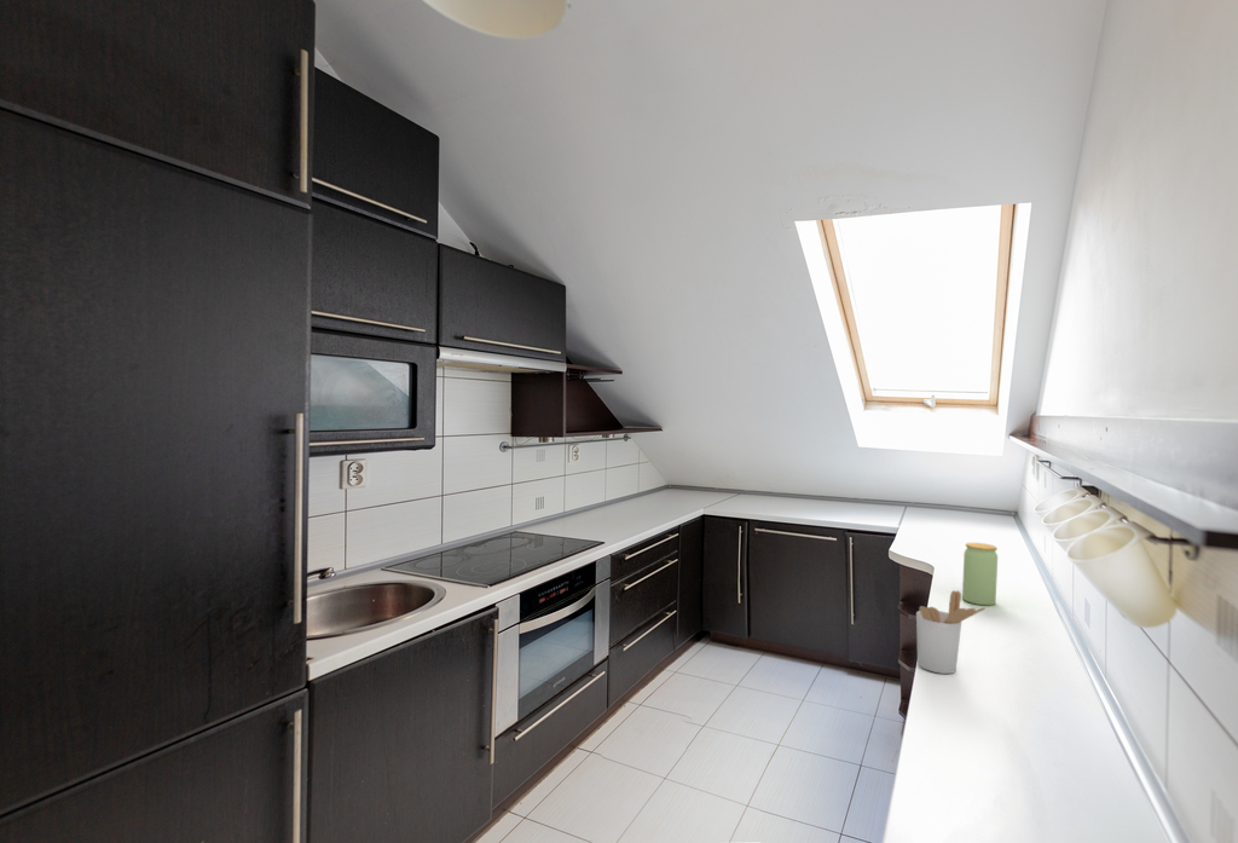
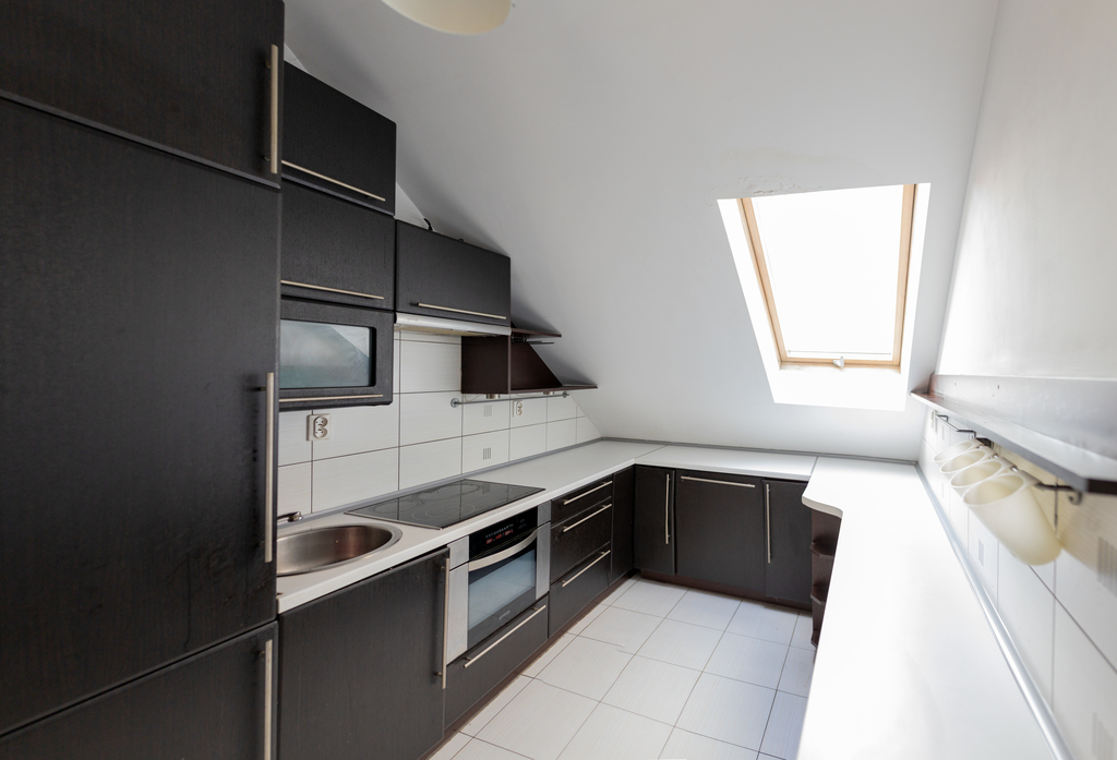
- jar [961,542,999,606]
- utensil holder [915,589,987,675]
